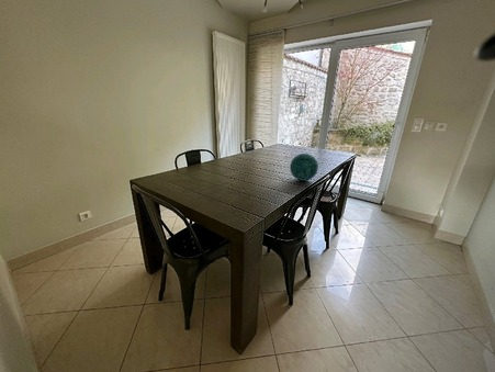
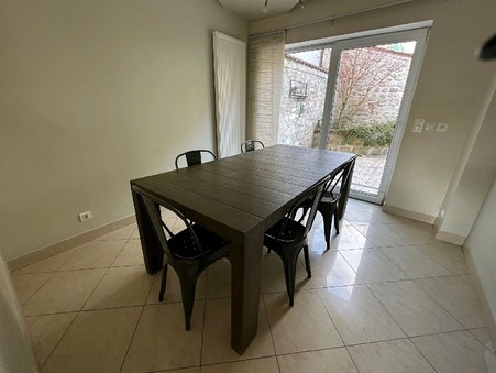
- decorative orb [289,153,319,182]
